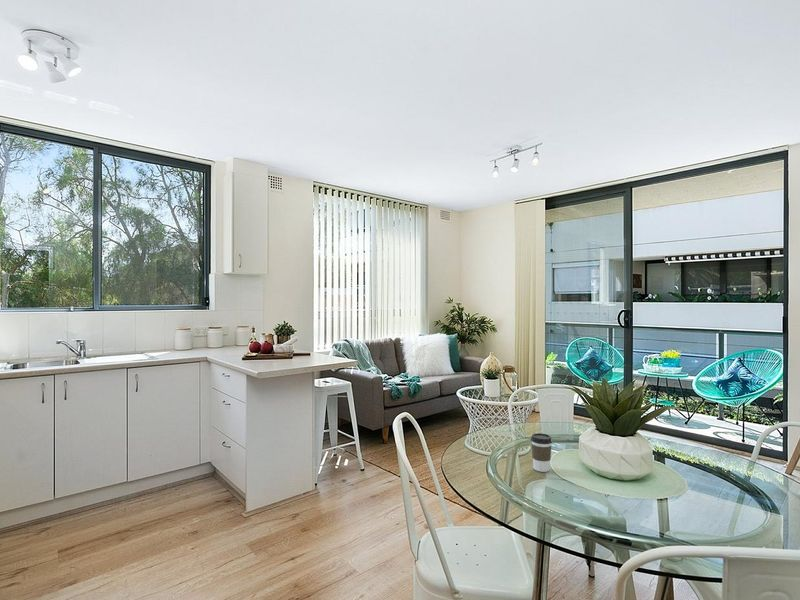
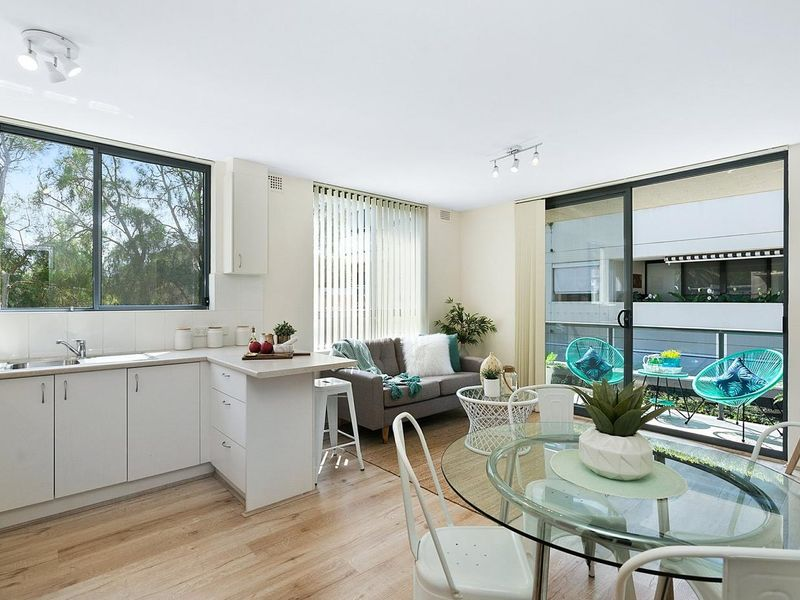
- coffee cup [530,432,553,473]
